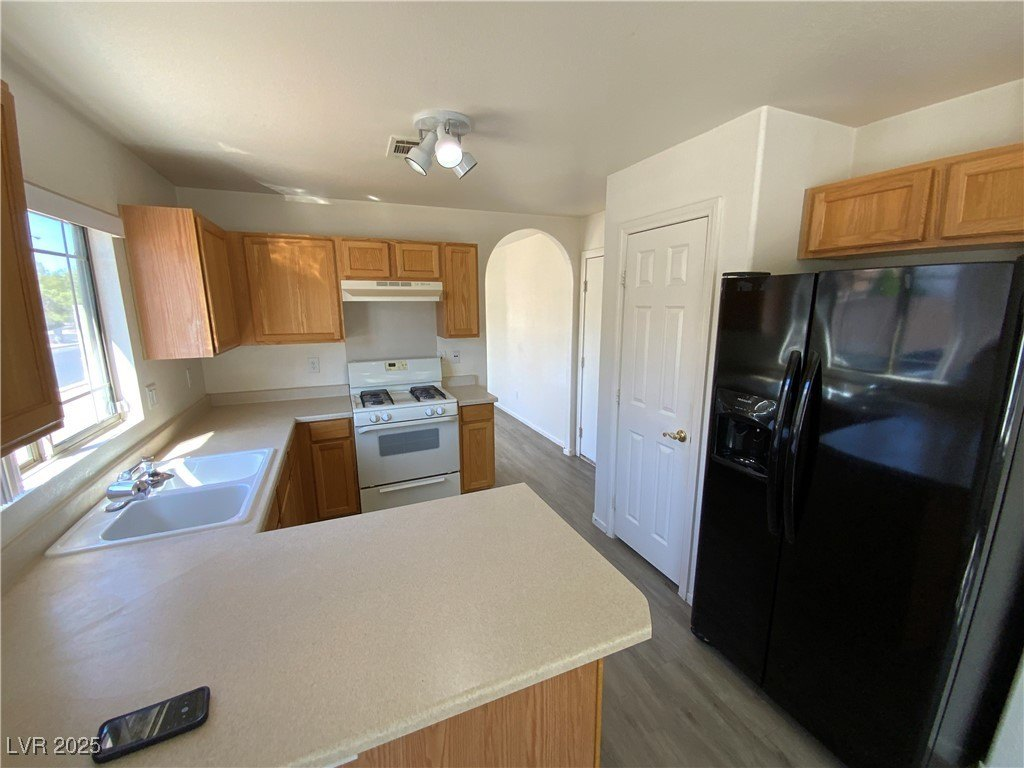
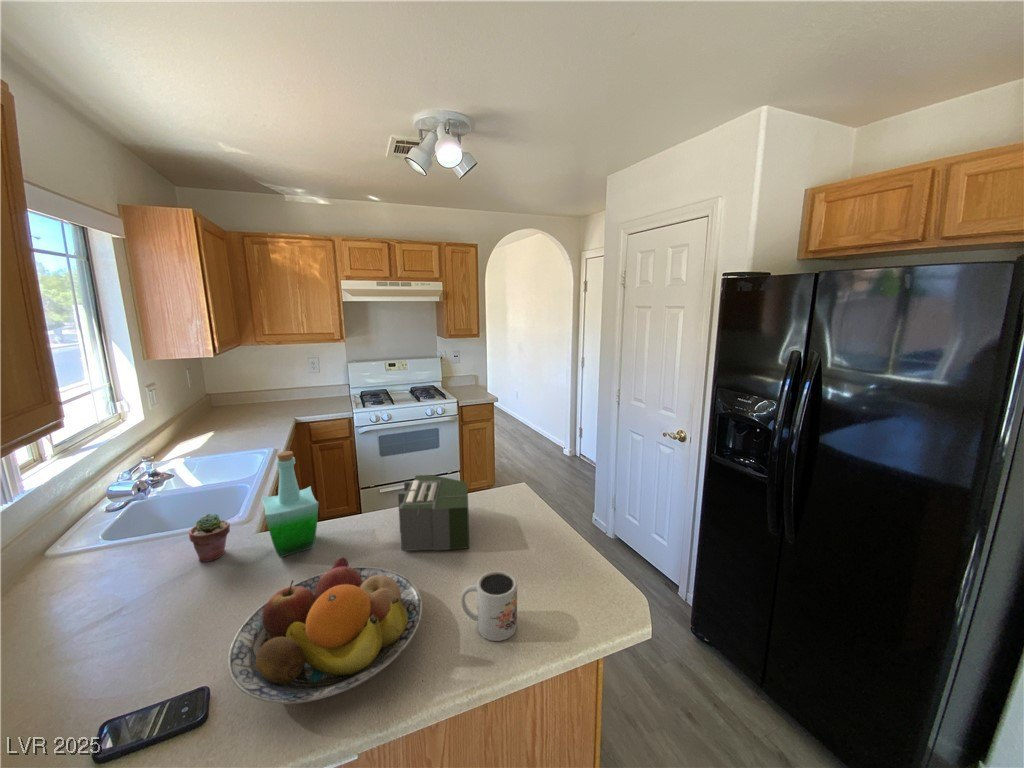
+ bottle [261,450,320,559]
+ potted succulent [188,513,231,563]
+ toaster [397,474,470,552]
+ fruit bowl [227,556,423,705]
+ mug [460,570,518,642]
